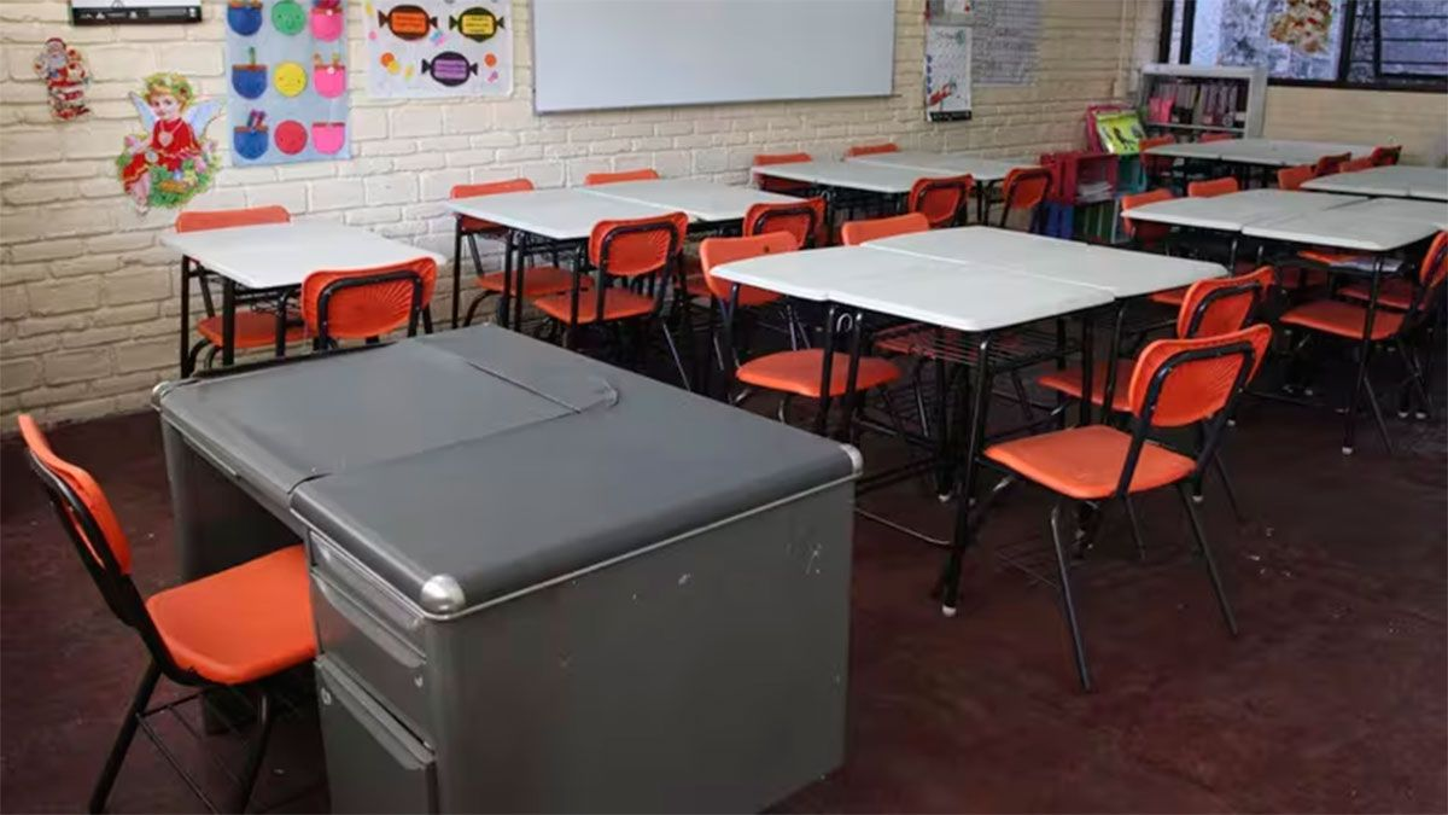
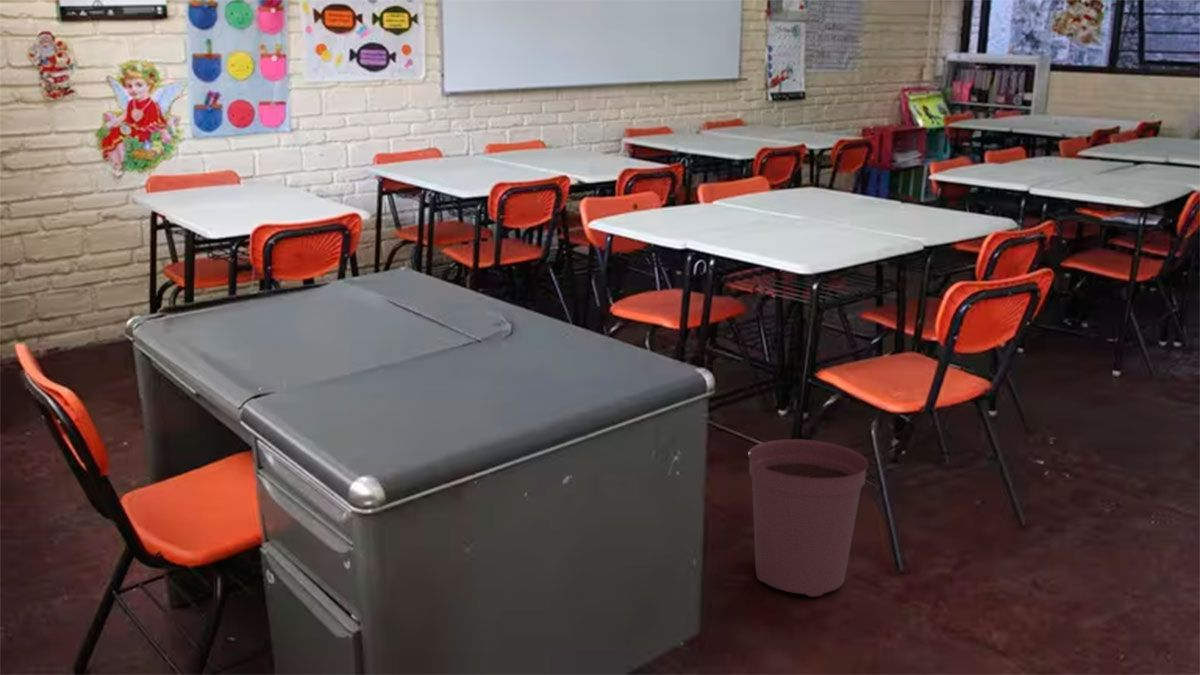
+ plant pot [747,438,869,597]
